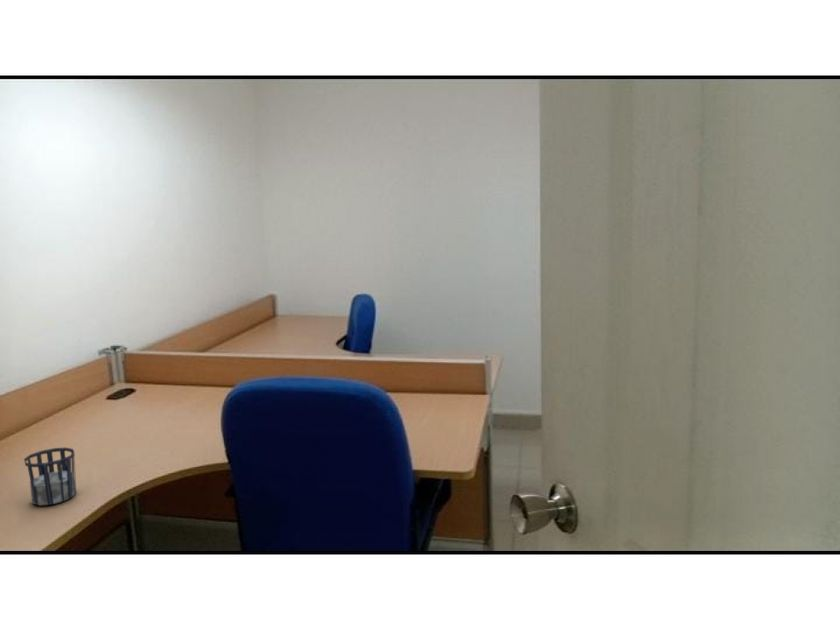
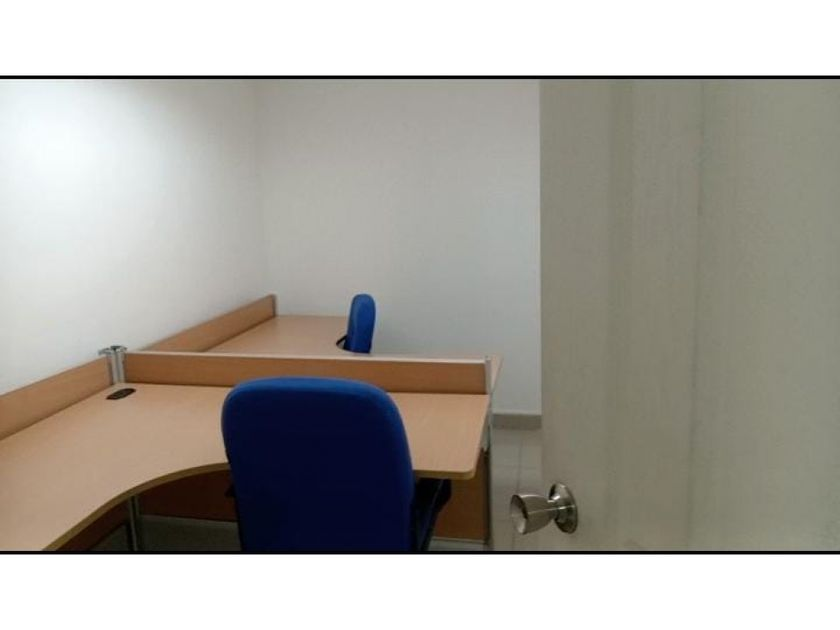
- cup [23,447,77,507]
